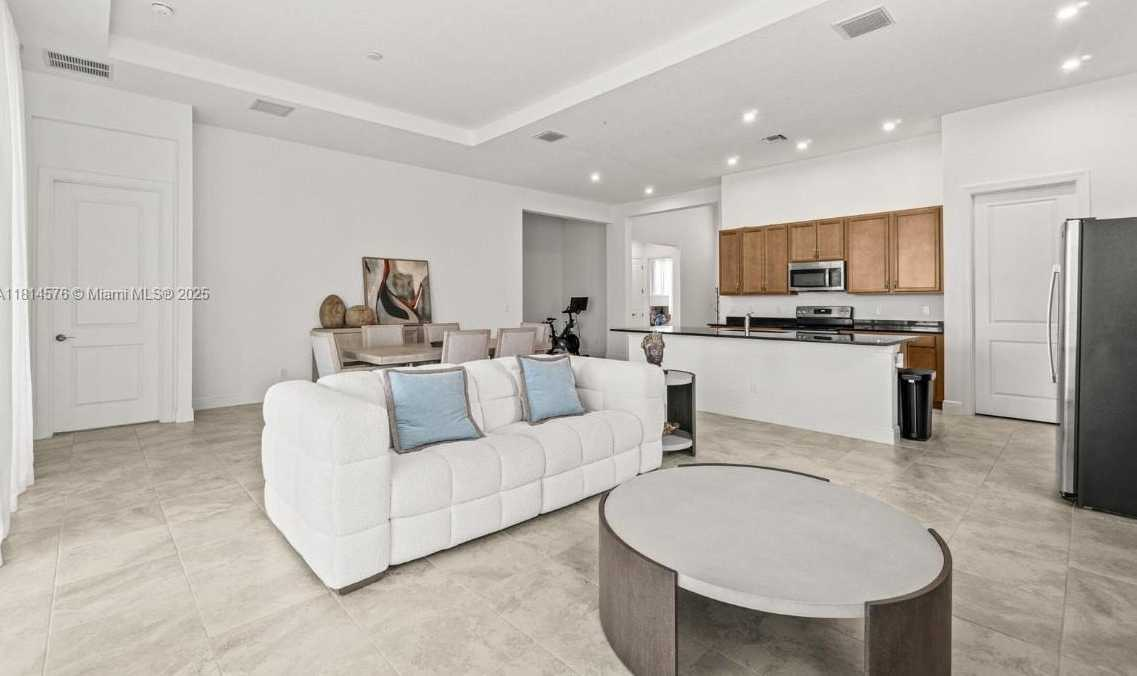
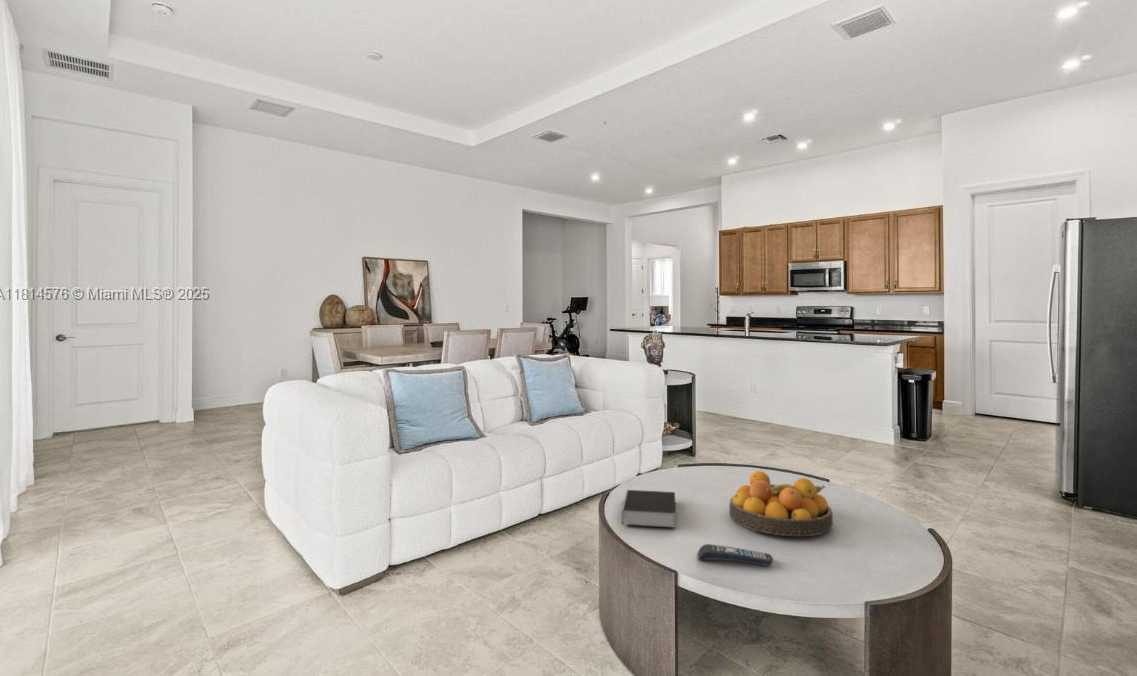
+ fruit bowl [728,470,834,537]
+ book [621,489,677,530]
+ remote control [696,543,774,567]
